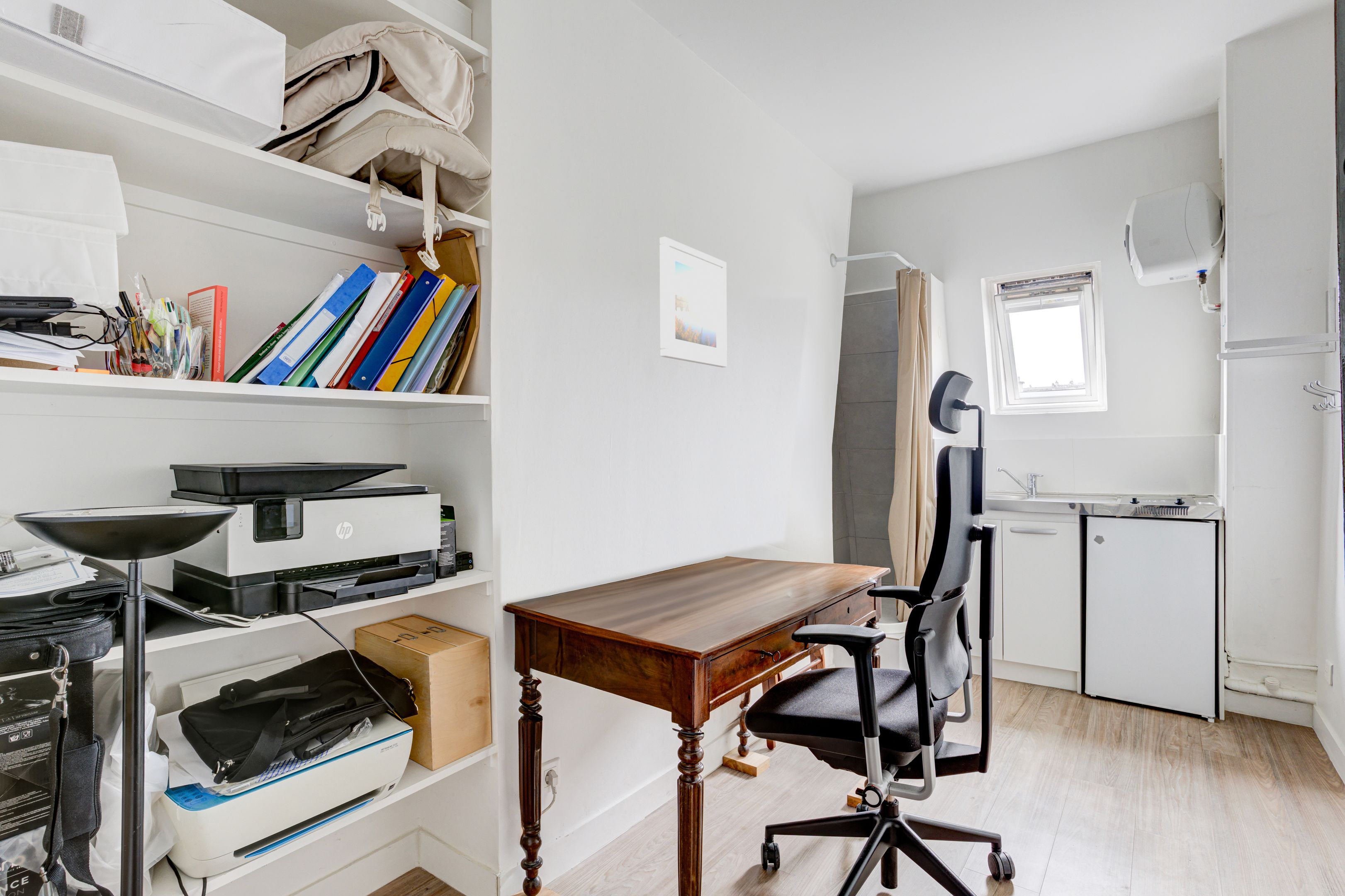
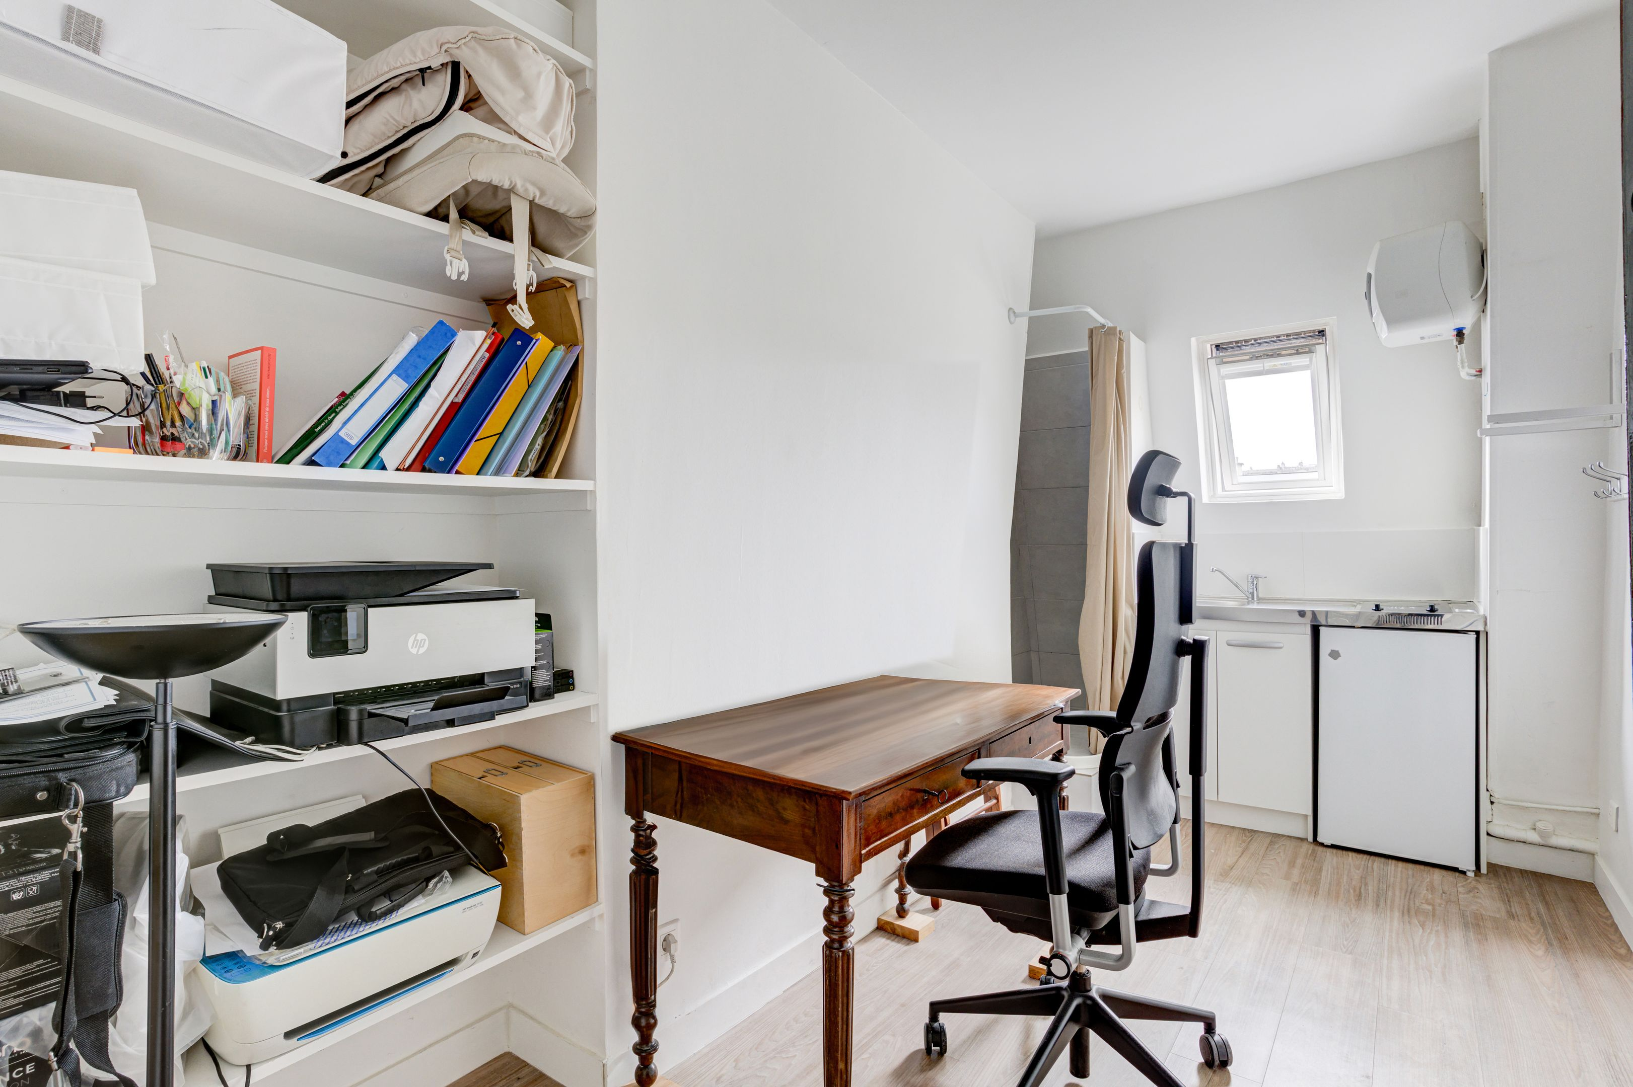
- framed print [659,236,727,368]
